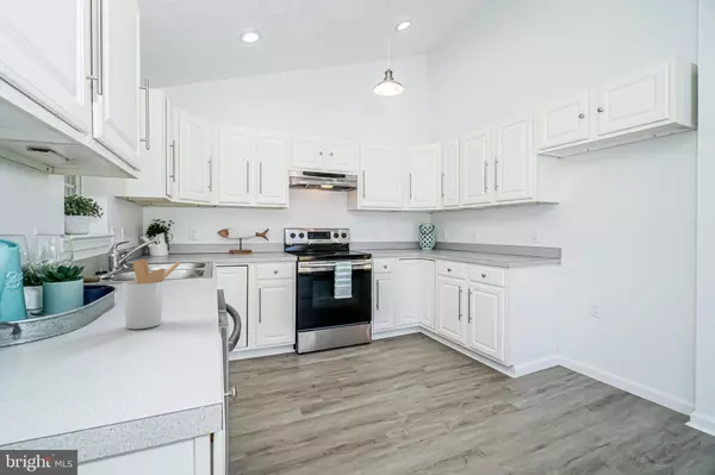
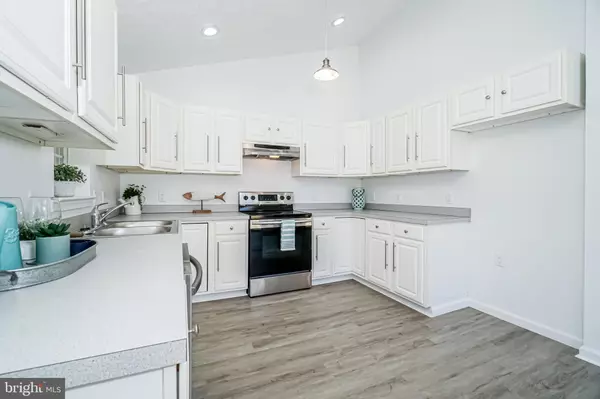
- utensil holder [122,258,181,330]
